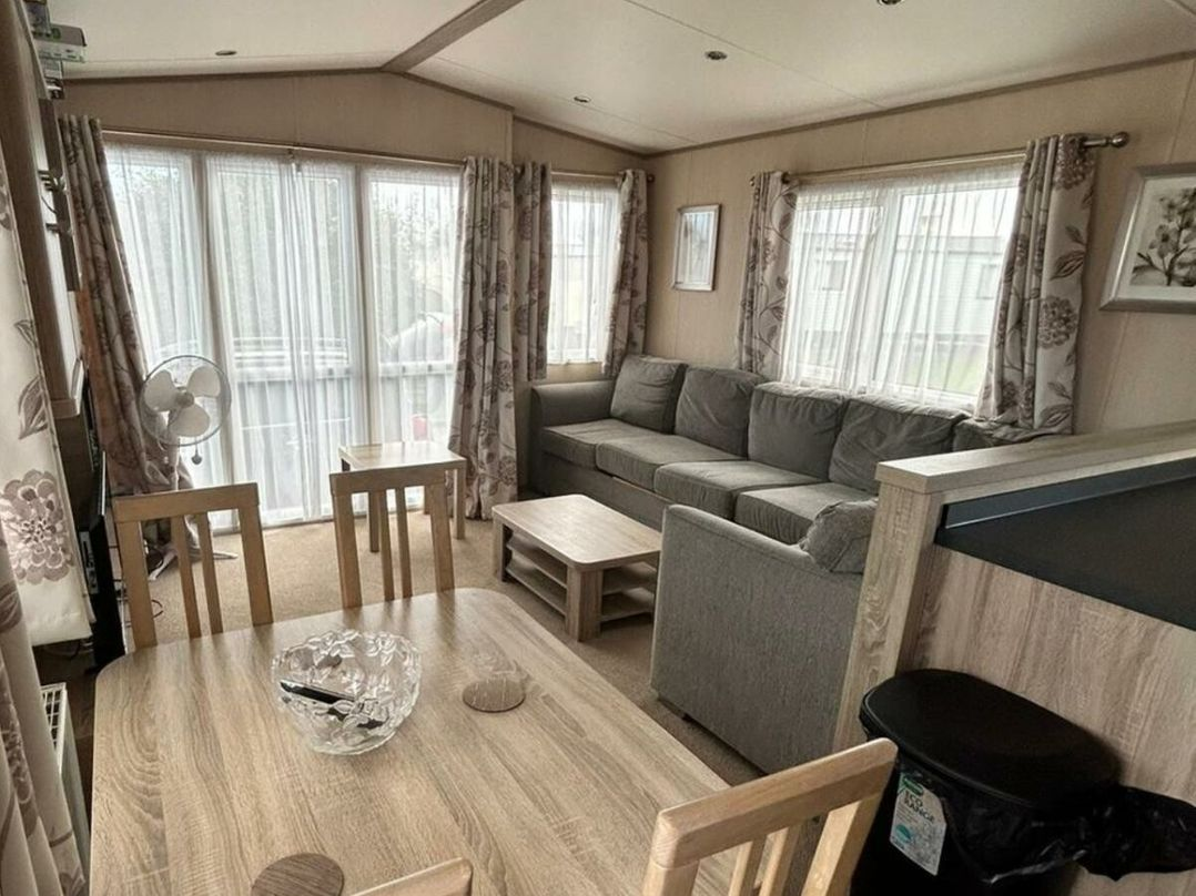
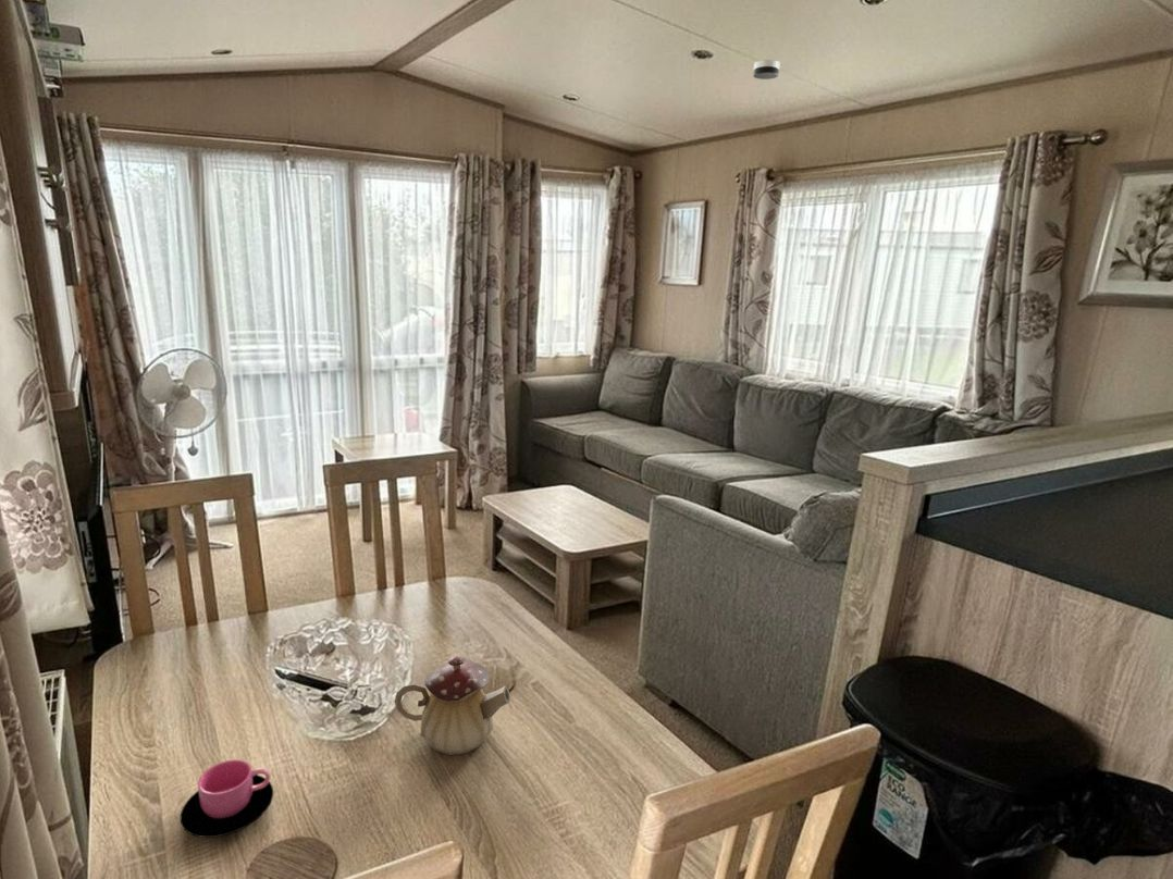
+ smoke detector [752,59,781,81]
+ cup [180,758,274,839]
+ teapot [394,655,511,756]
